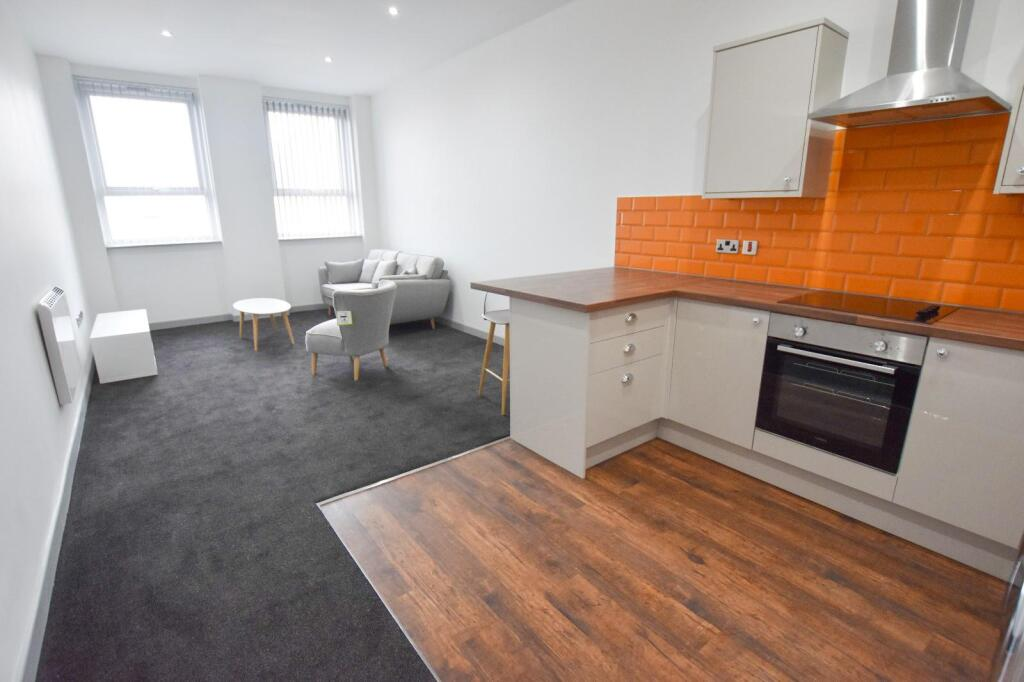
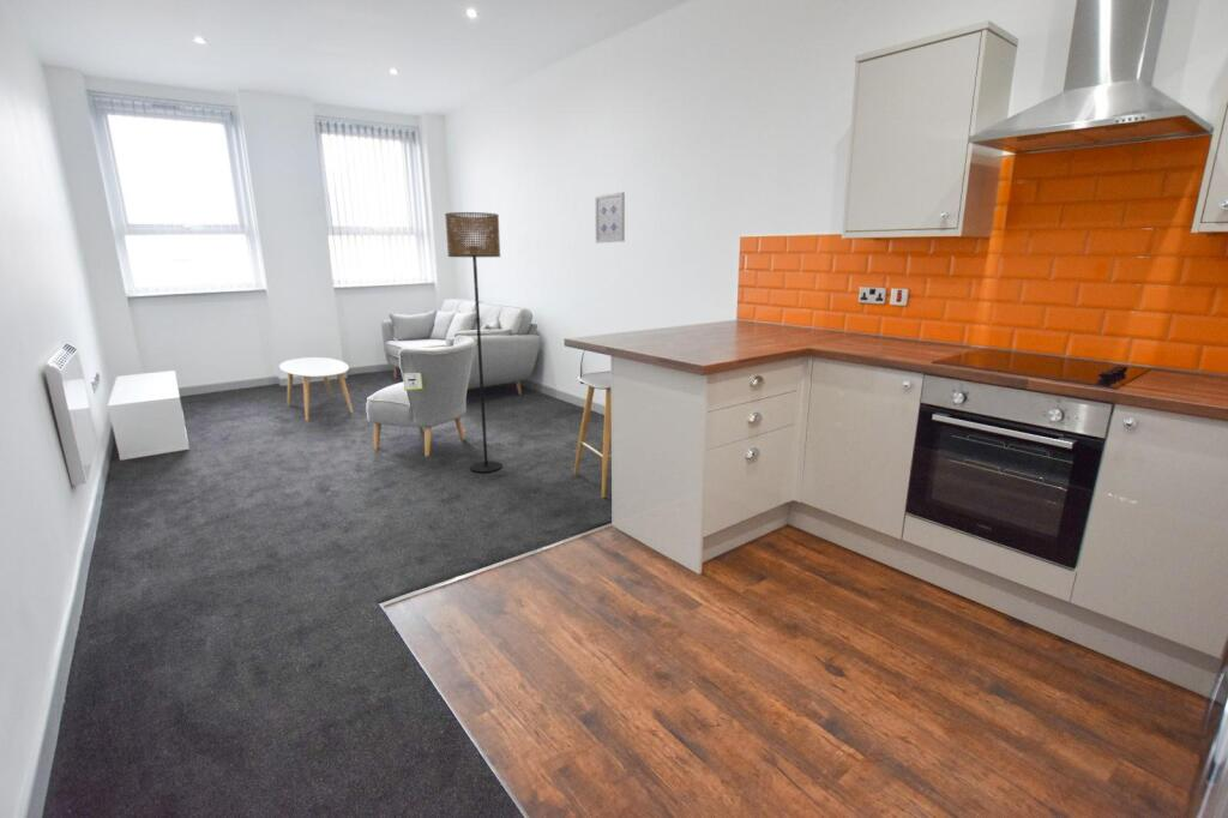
+ floor lamp [444,211,504,474]
+ wall art [594,191,626,245]
